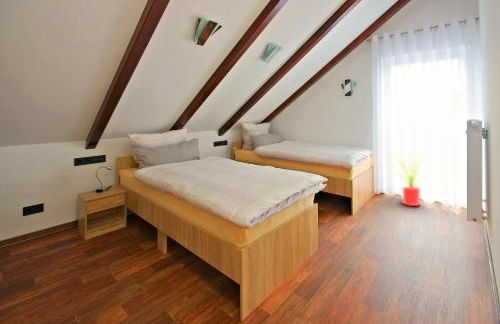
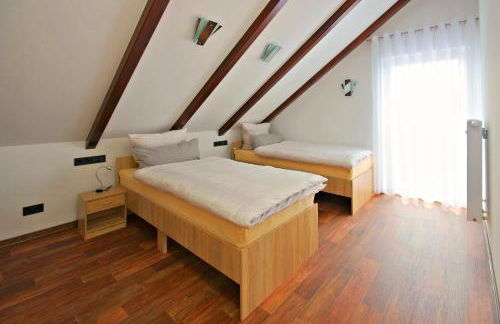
- house plant [388,152,437,207]
